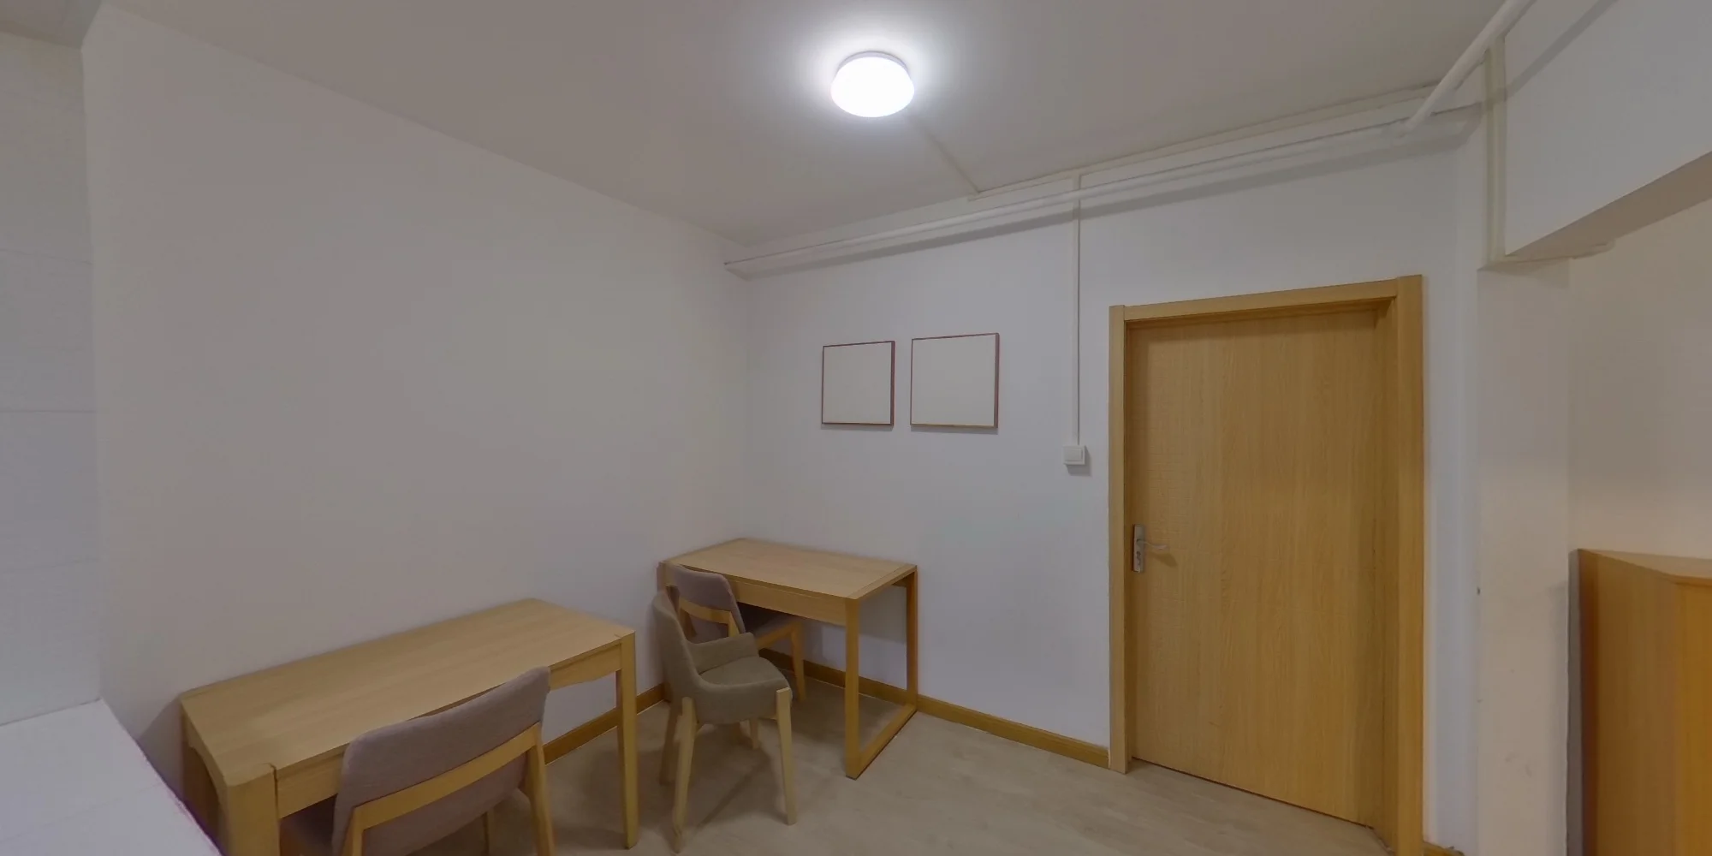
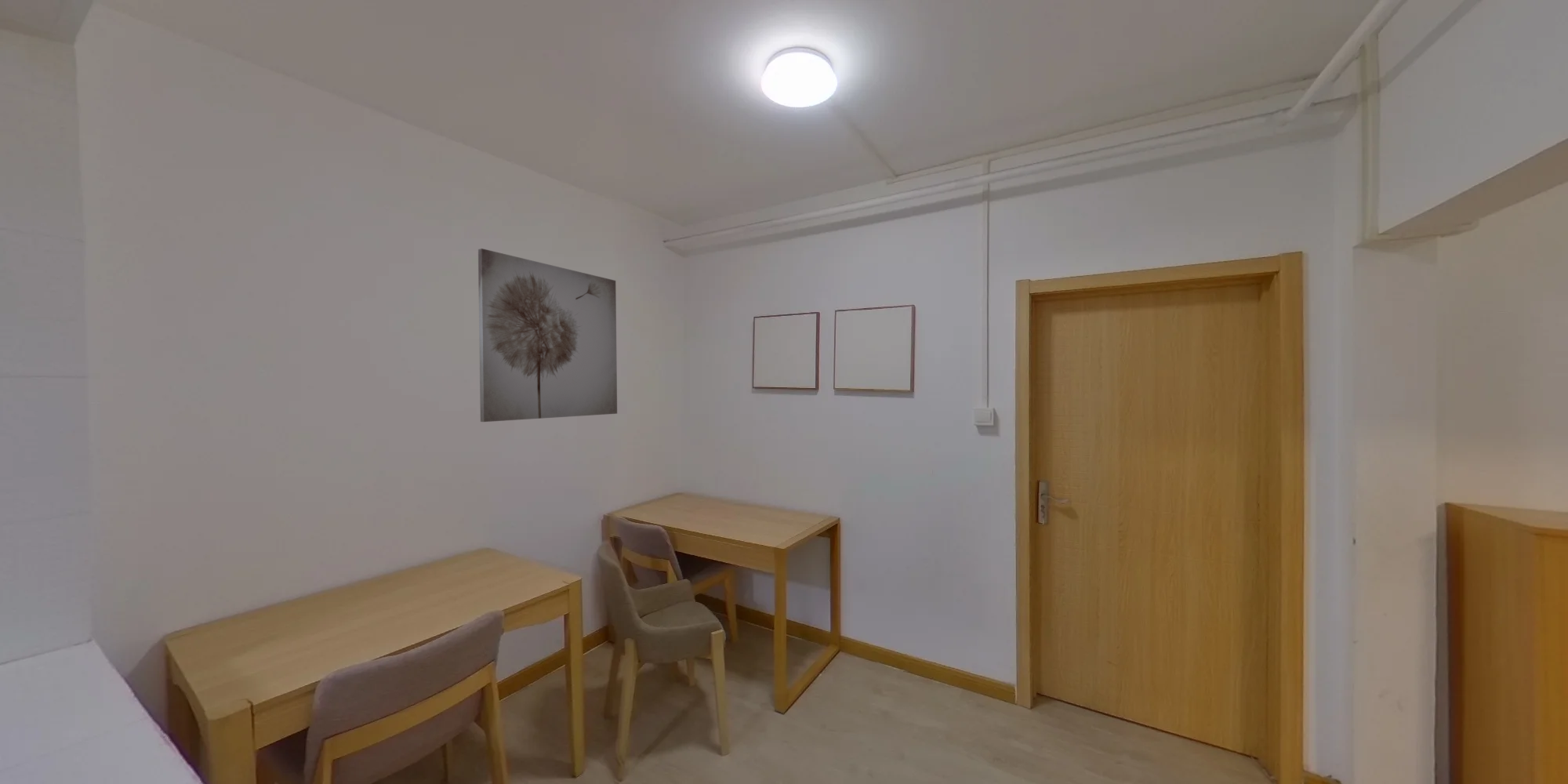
+ wall art [477,248,618,423]
